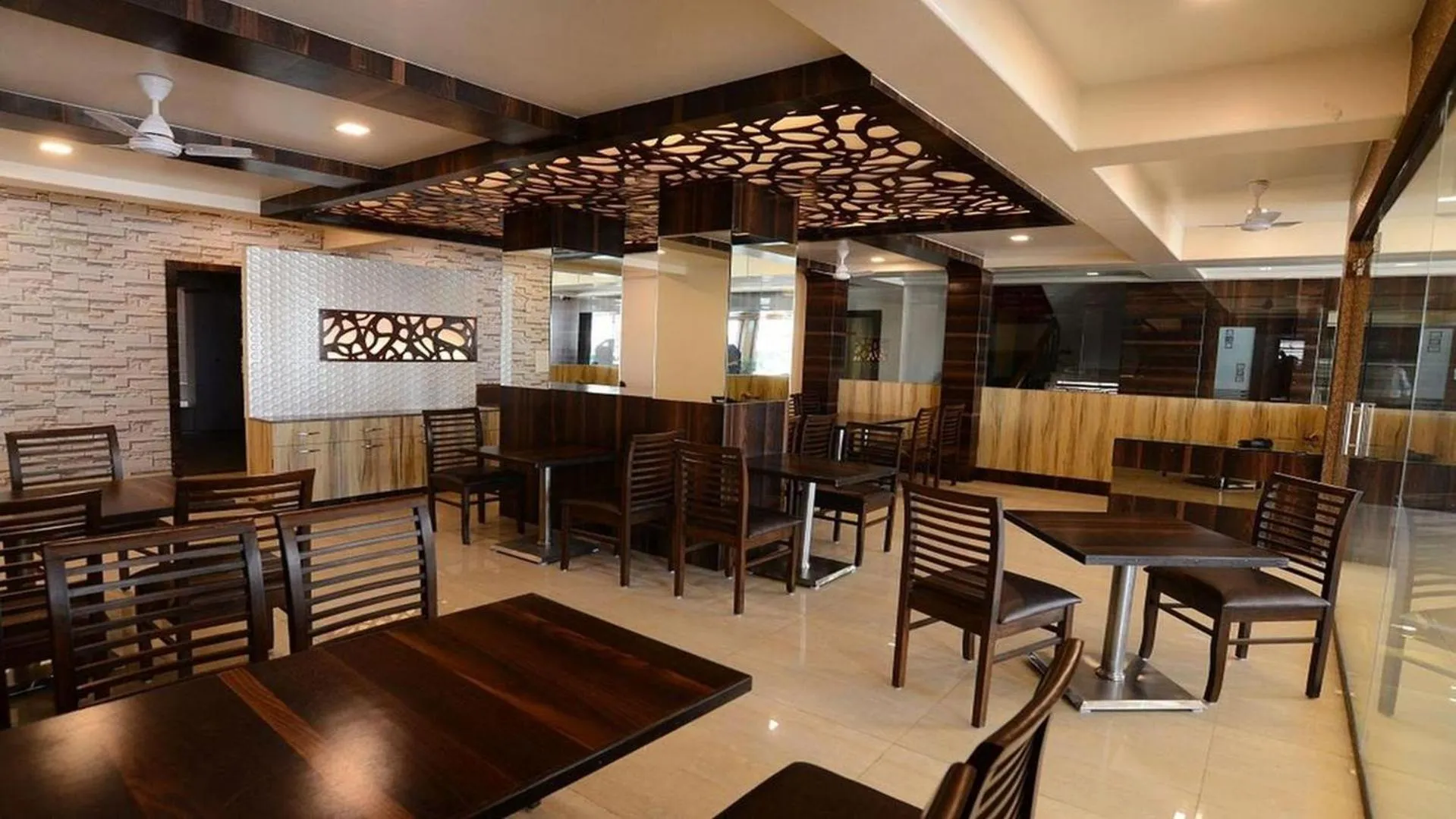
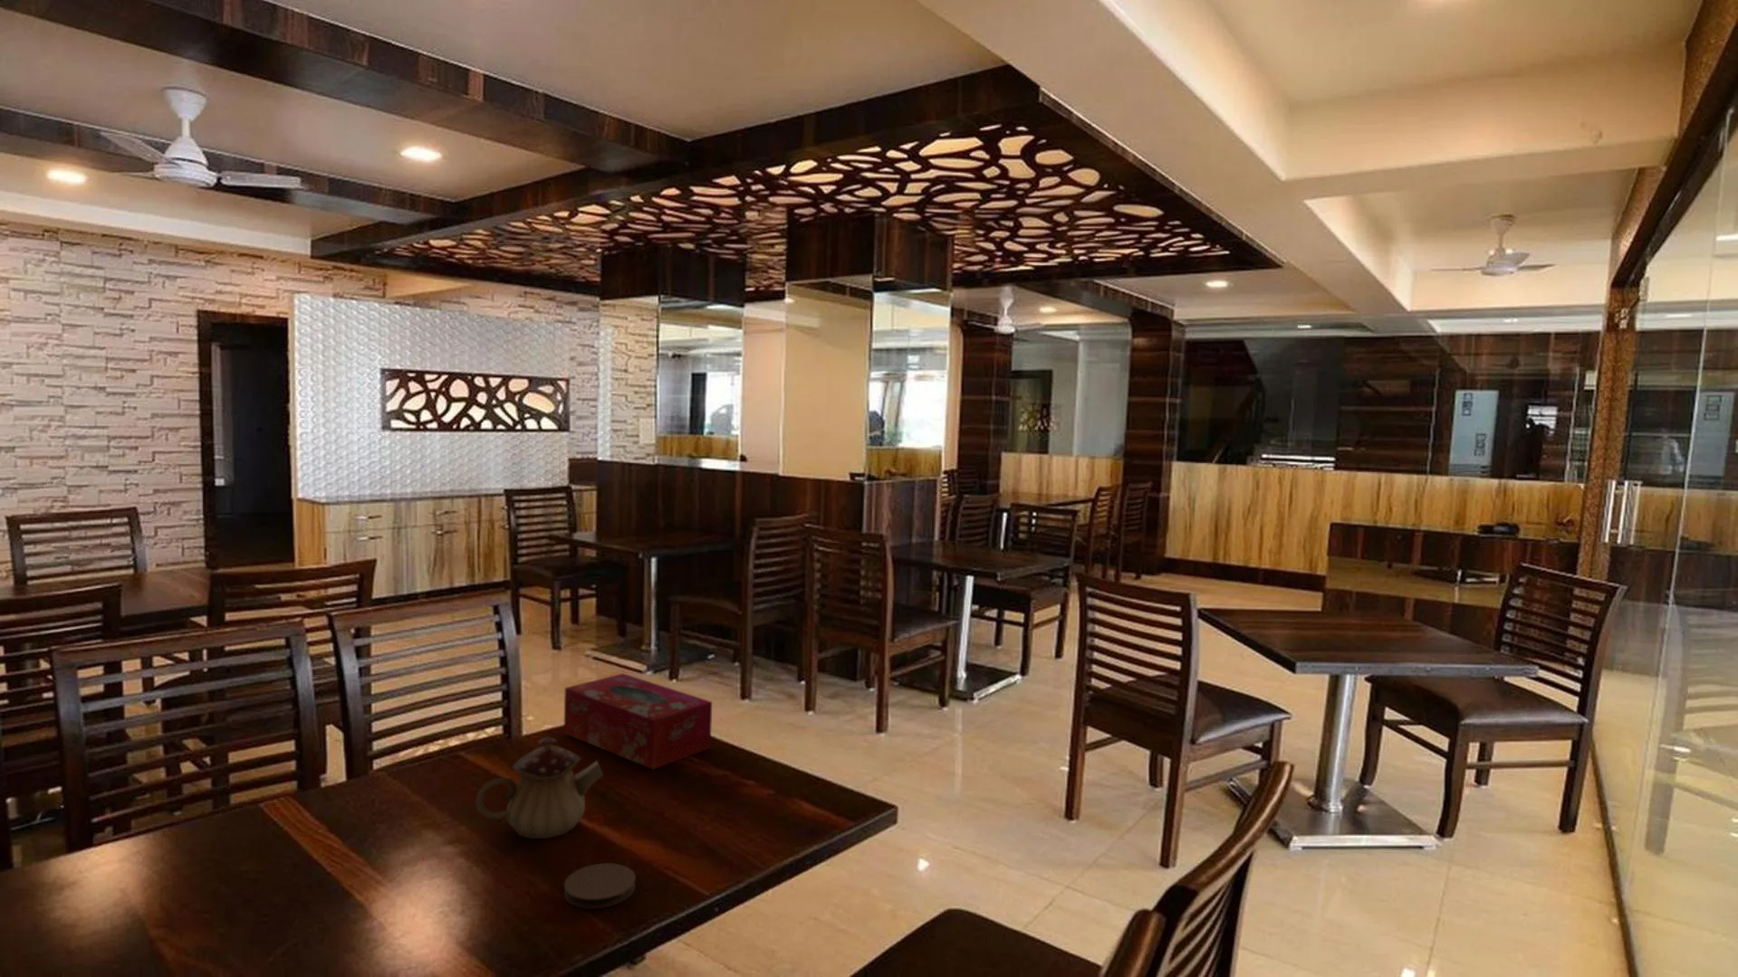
+ coaster [562,862,636,909]
+ tissue box [563,672,713,771]
+ teapot [475,736,604,840]
